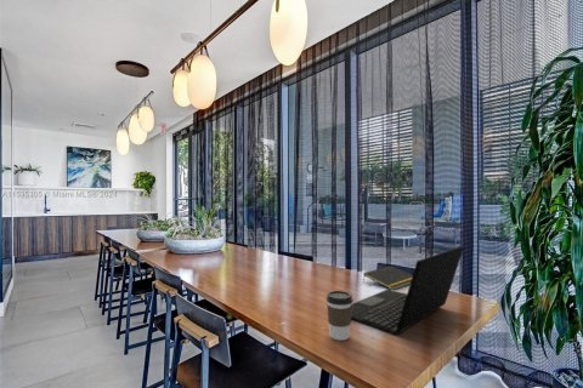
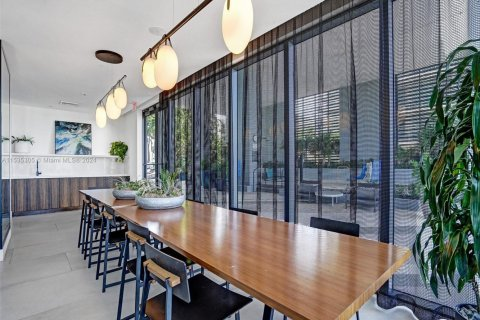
- laptop [351,245,465,336]
- coffee cup [326,290,353,342]
- notepad [362,264,413,291]
